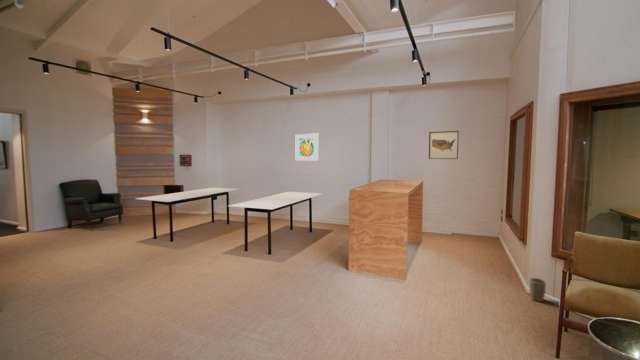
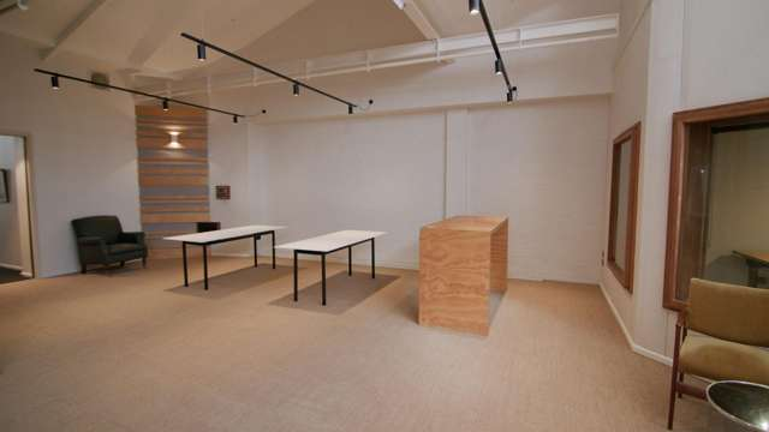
- wall art [428,130,460,160]
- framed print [295,133,320,162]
- plant pot [529,277,547,303]
